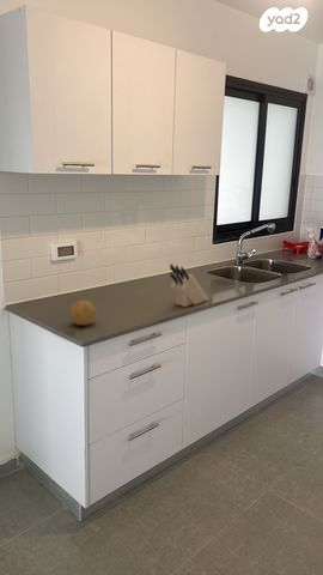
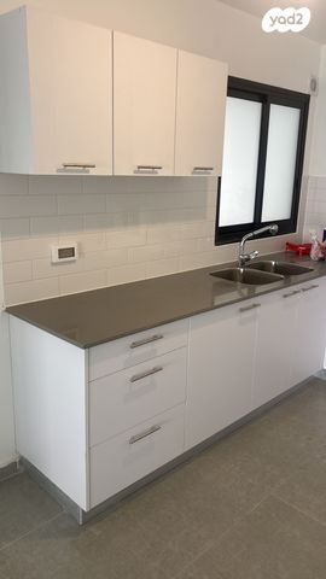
- fruit [69,299,97,327]
- knife block [169,262,209,308]
